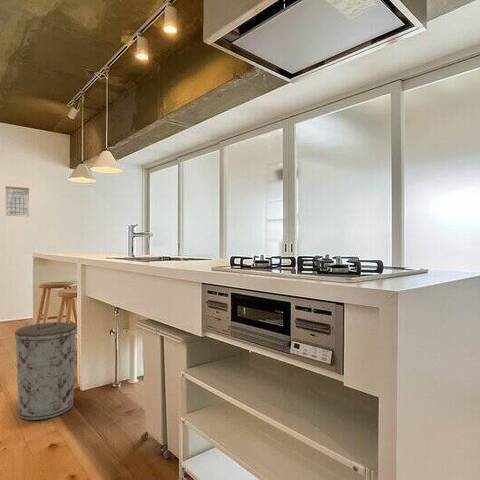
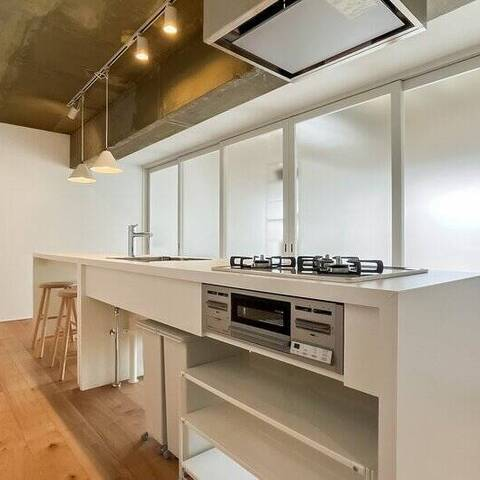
- calendar [4,179,30,218]
- trash can [14,321,78,421]
